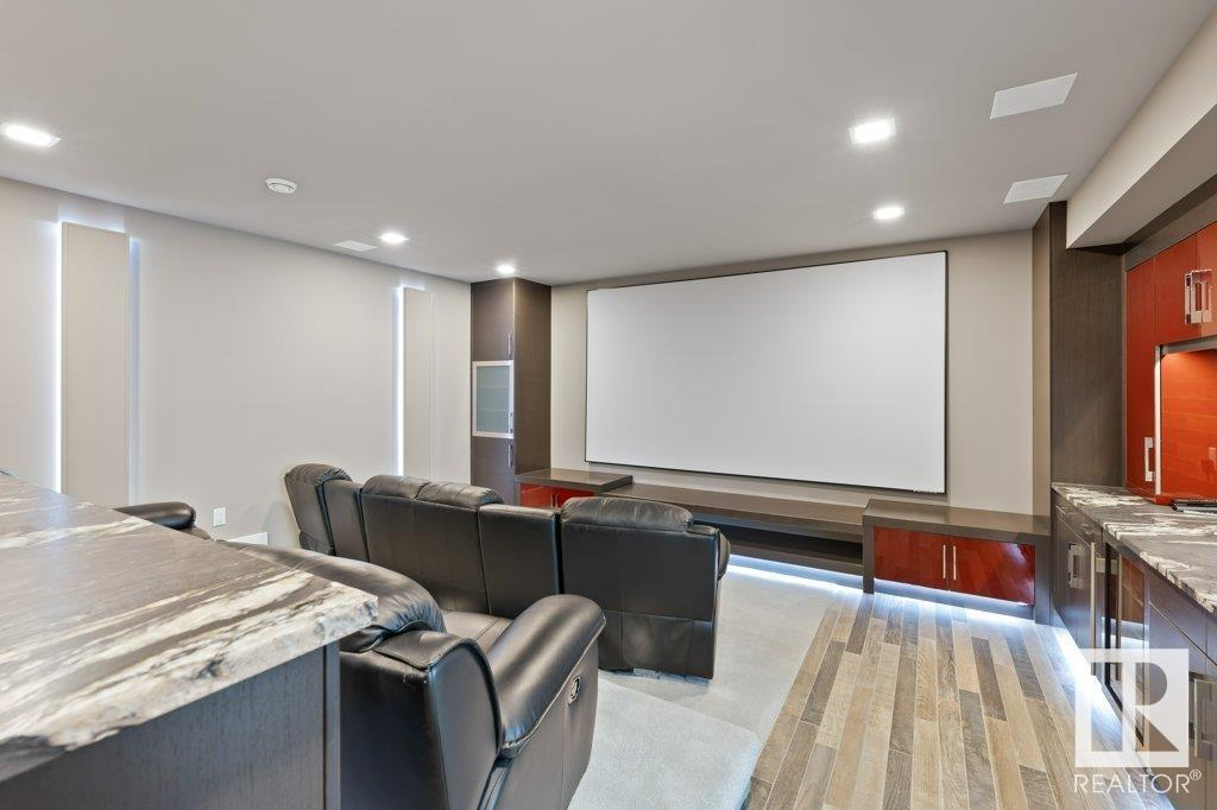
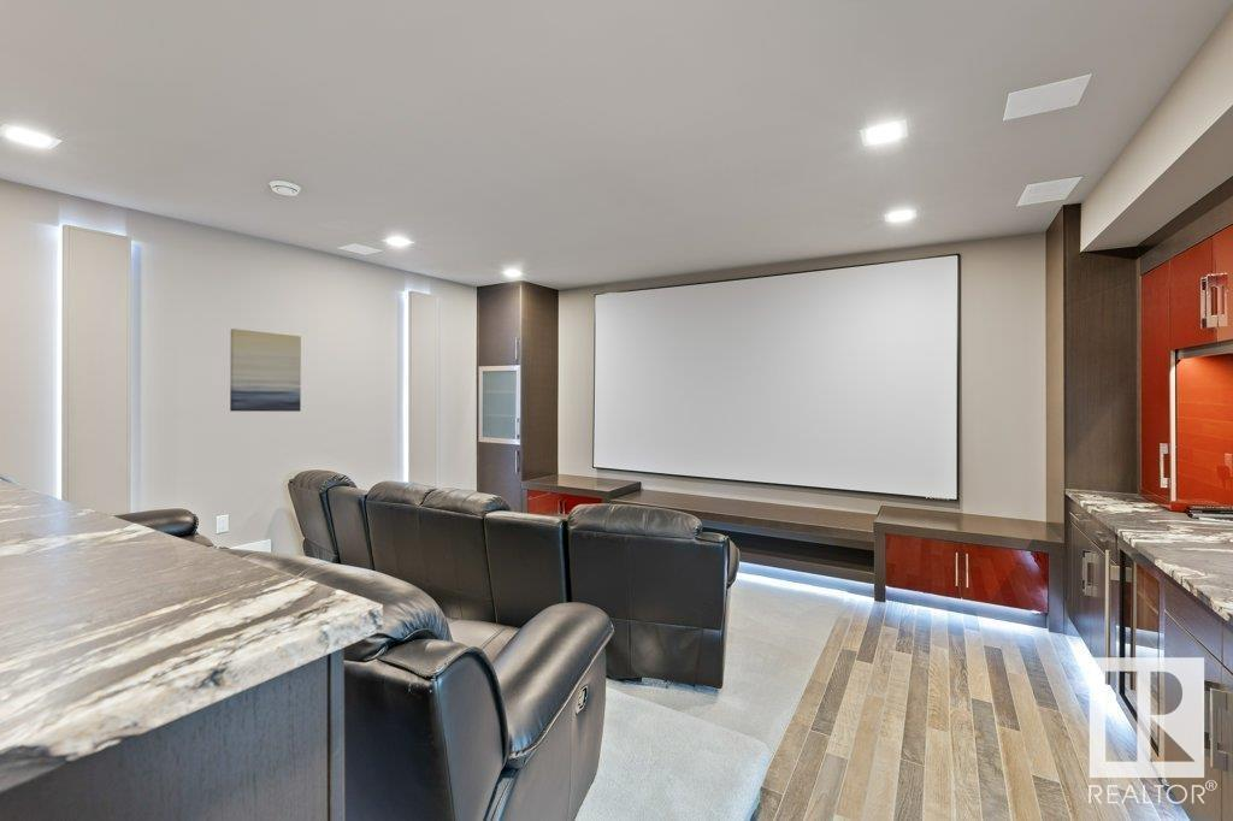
+ wall art [229,327,302,413]
